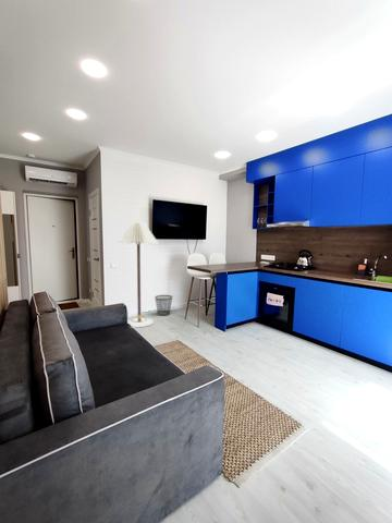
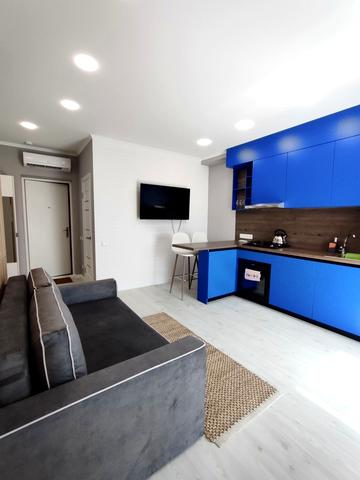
- floor lamp [117,221,160,328]
- wastebasket [154,294,173,317]
